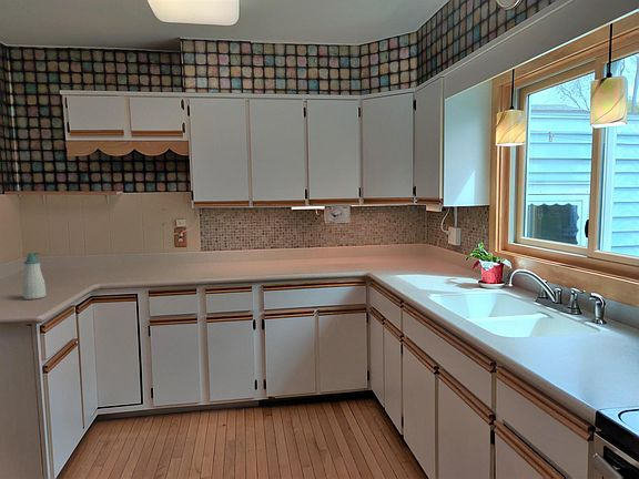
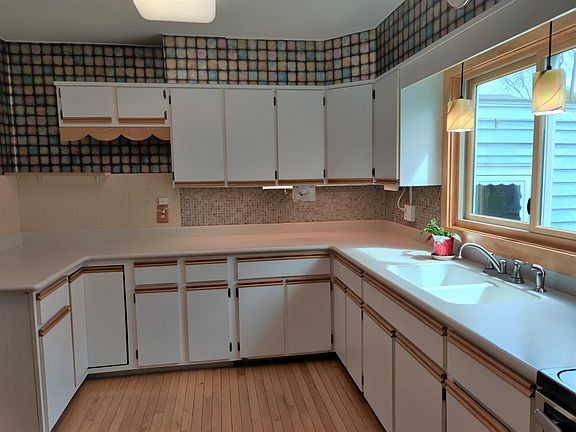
- soap bottle [22,252,47,300]
